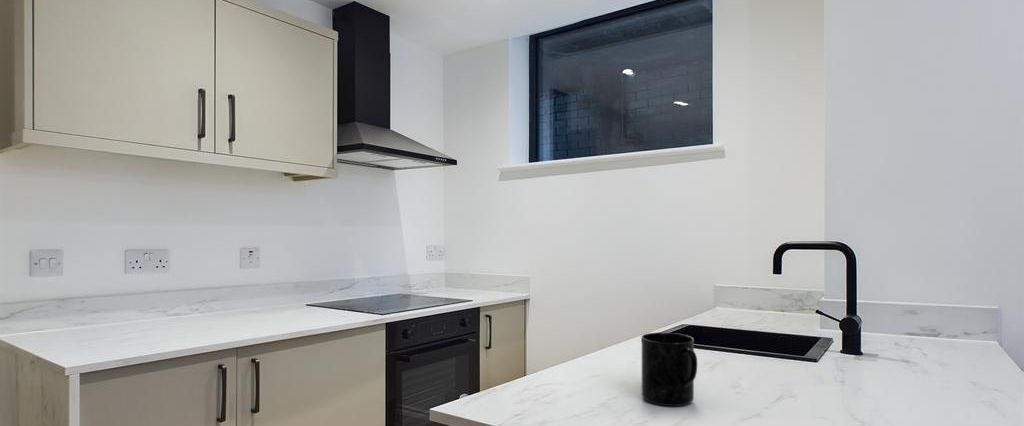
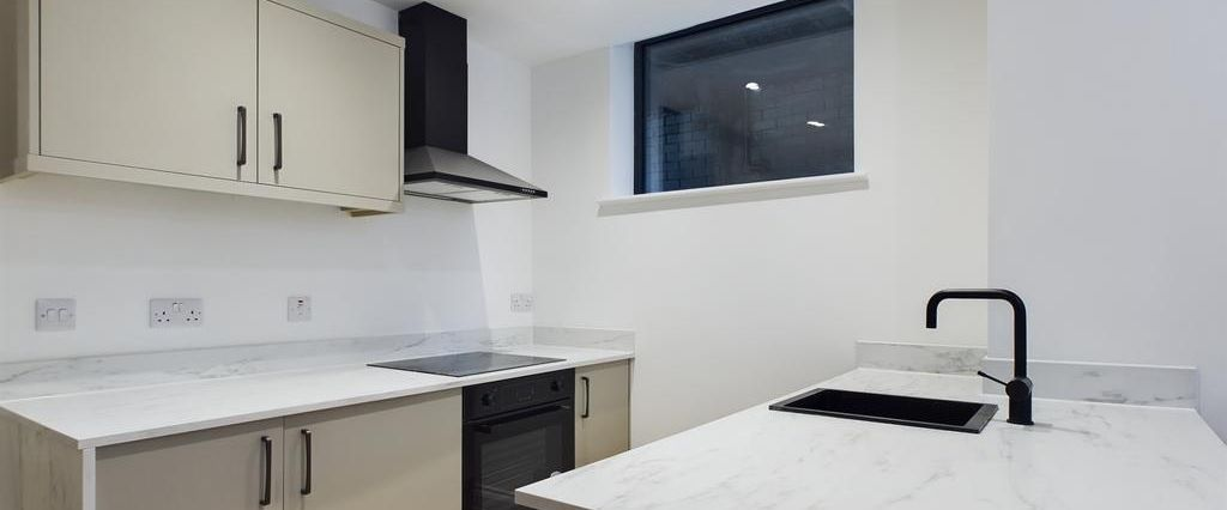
- mug [640,332,698,407]
